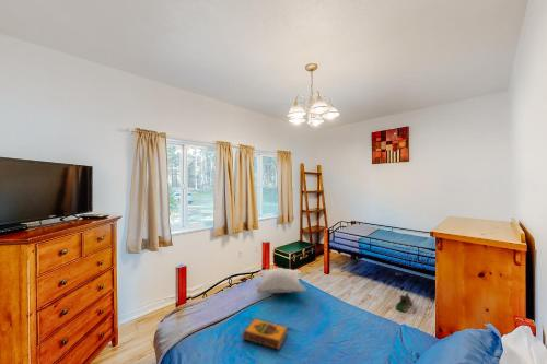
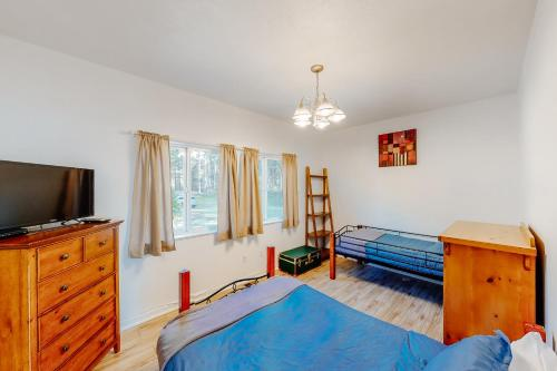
- hardback book [241,317,289,351]
- toy train [394,293,414,314]
- pillow [255,267,307,294]
